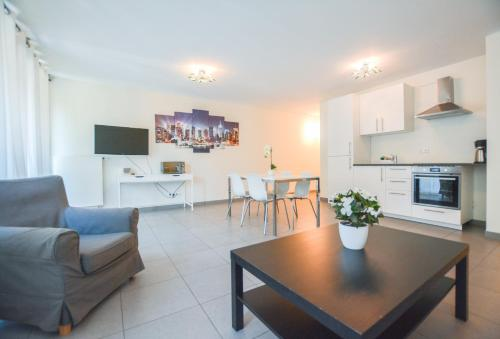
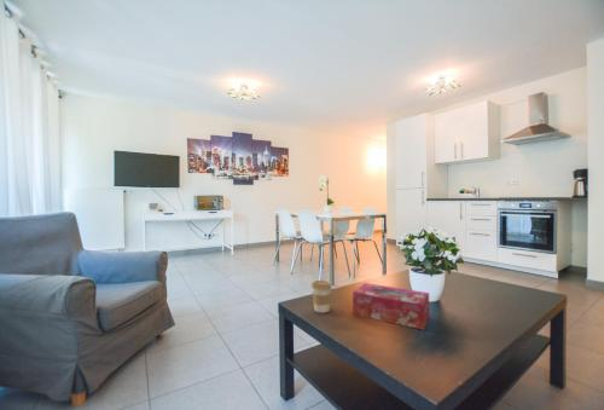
+ coffee cup [310,279,333,314]
+ tissue box [352,282,430,331]
